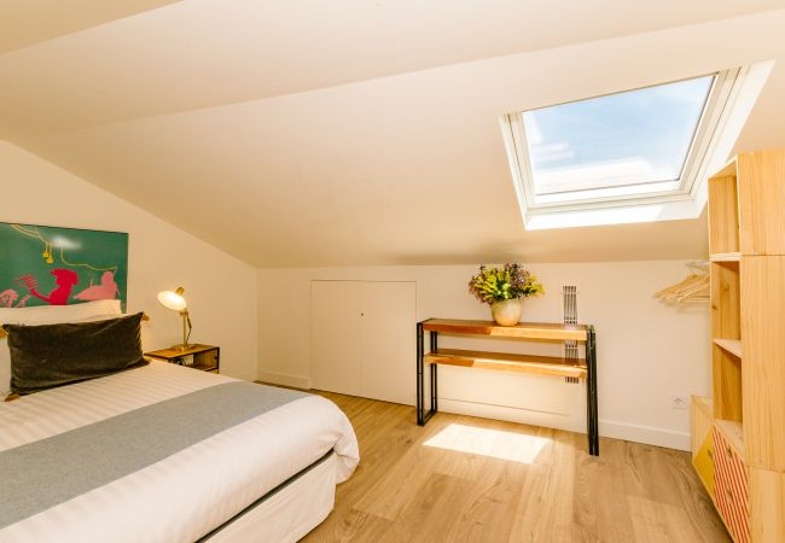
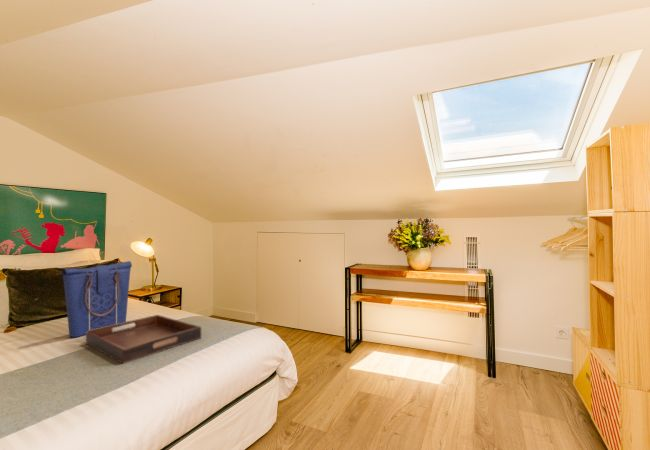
+ serving tray [85,314,202,365]
+ tote bag [61,260,133,338]
